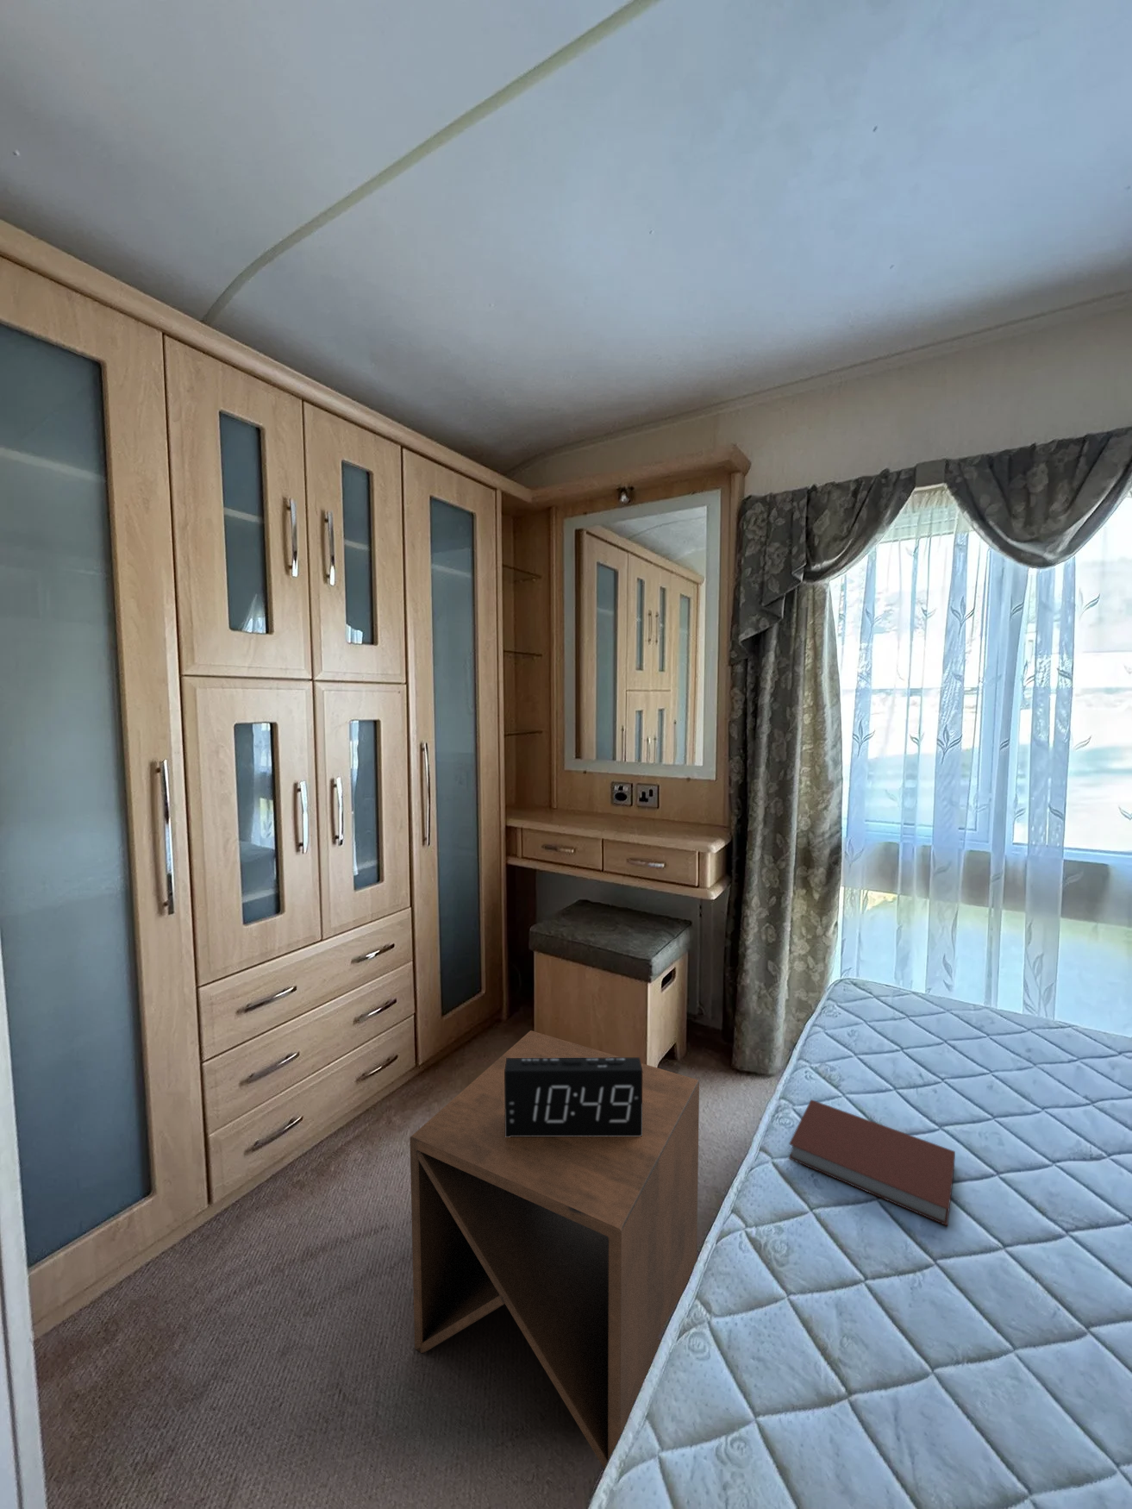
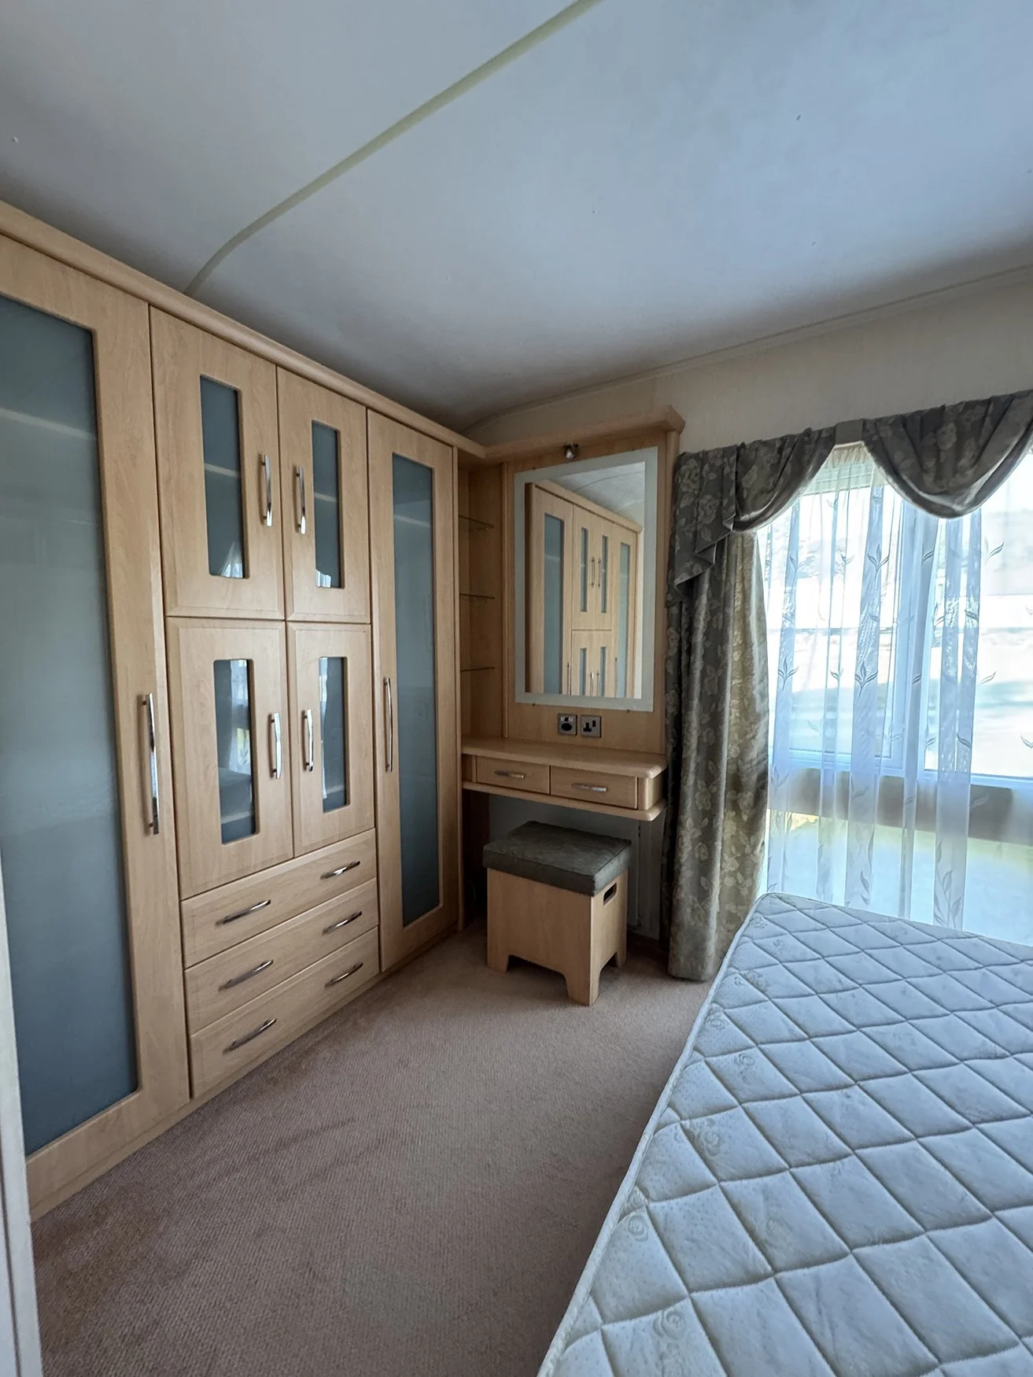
- book [788,1099,956,1227]
- side table [409,1030,700,1469]
- alarm clock [504,1056,642,1137]
